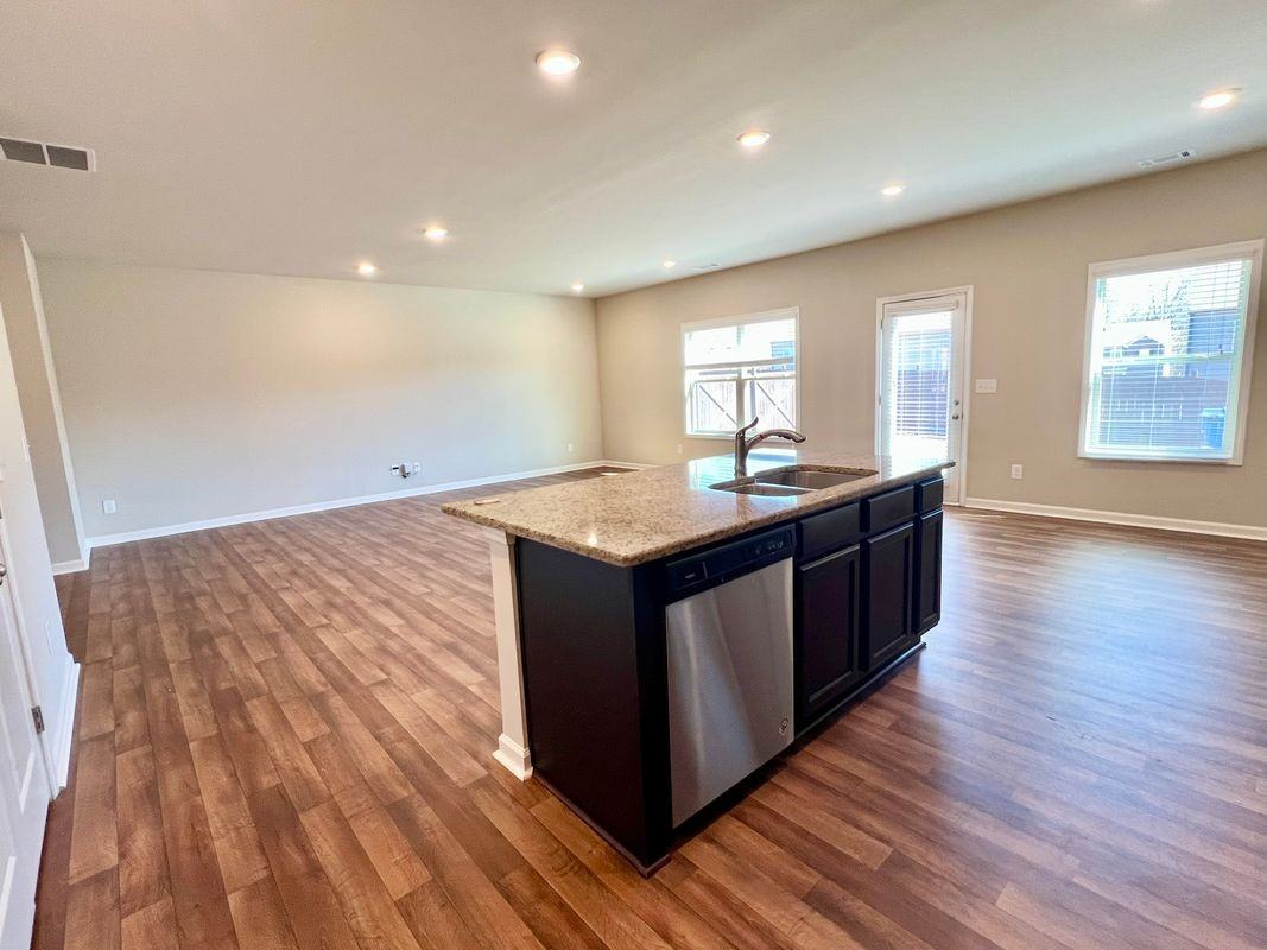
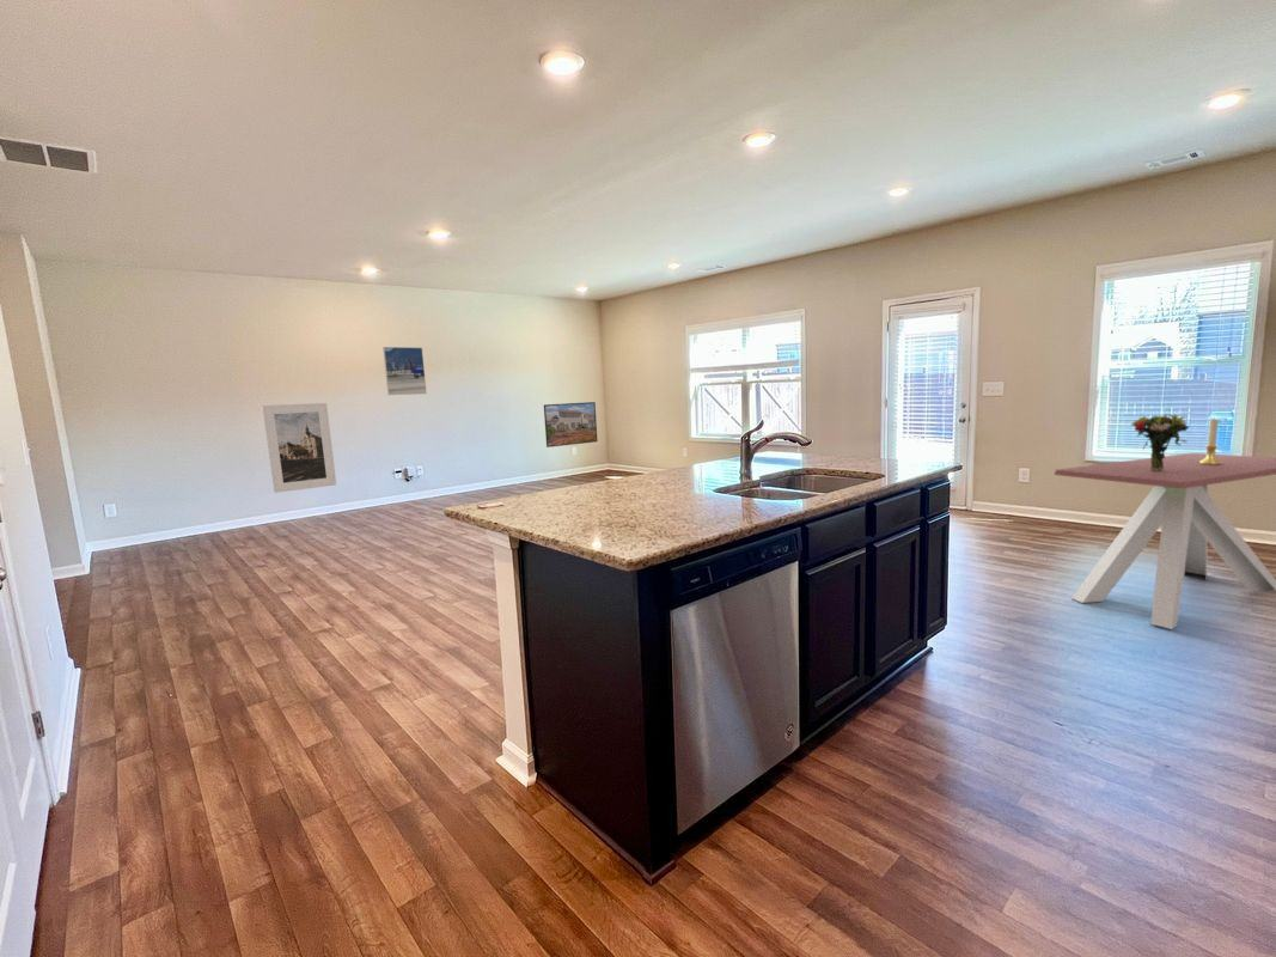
+ candle holder [1199,417,1221,465]
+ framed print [381,346,428,396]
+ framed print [543,401,598,449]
+ dining table [1052,452,1276,630]
+ bouquet [1130,413,1190,470]
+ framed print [262,402,337,494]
